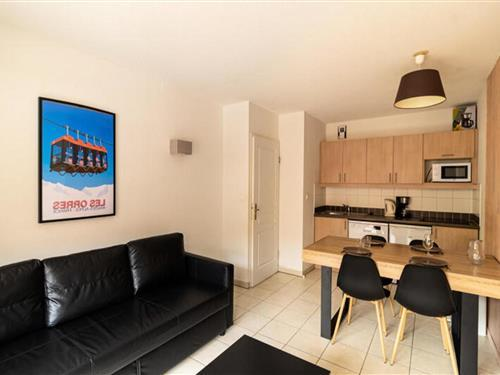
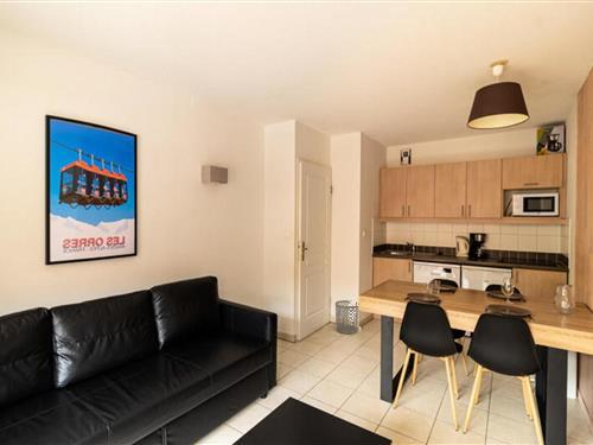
+ waste bin [334,299,359,335]
